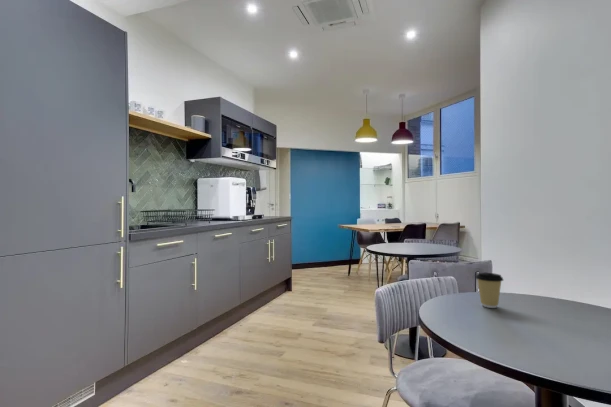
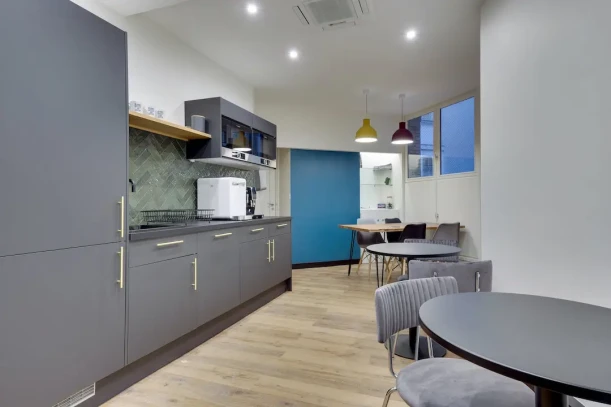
- coffee cup [474,272,504,309]
